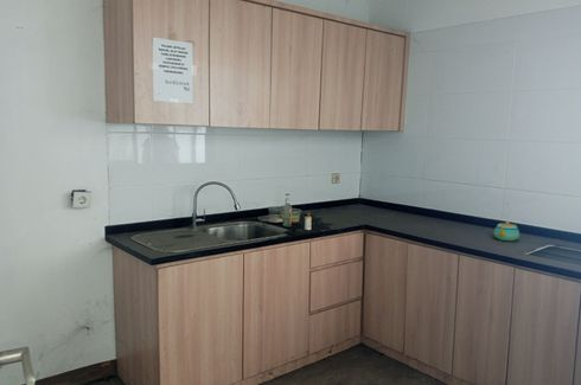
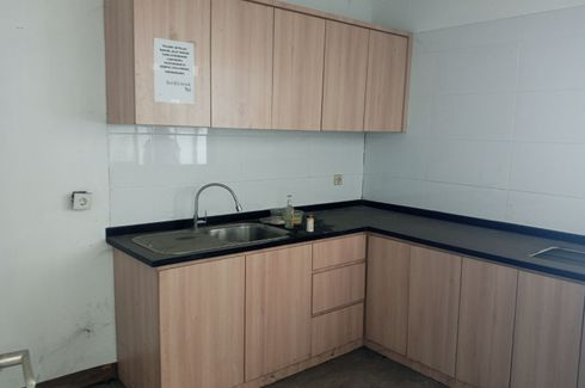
- teapot [492,220,521,242]
